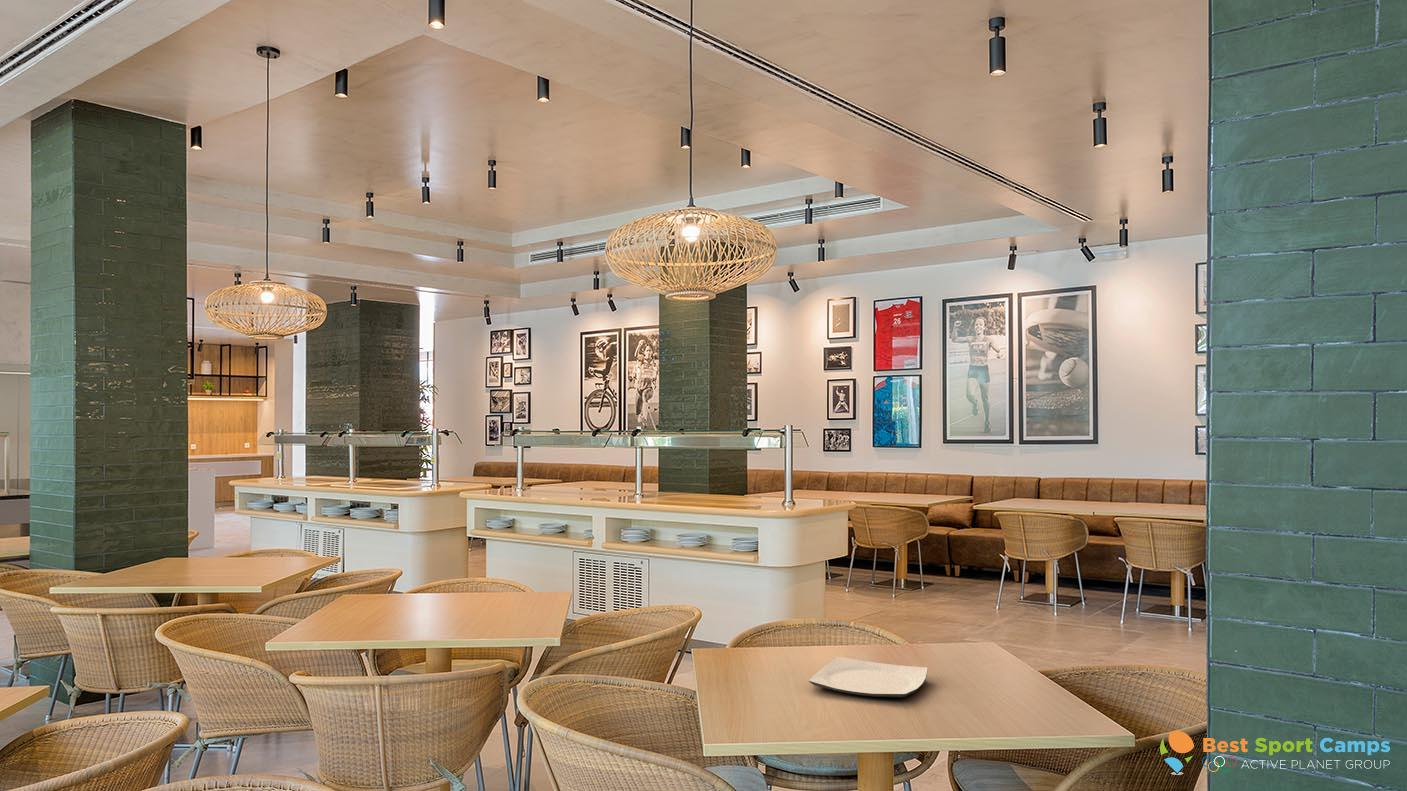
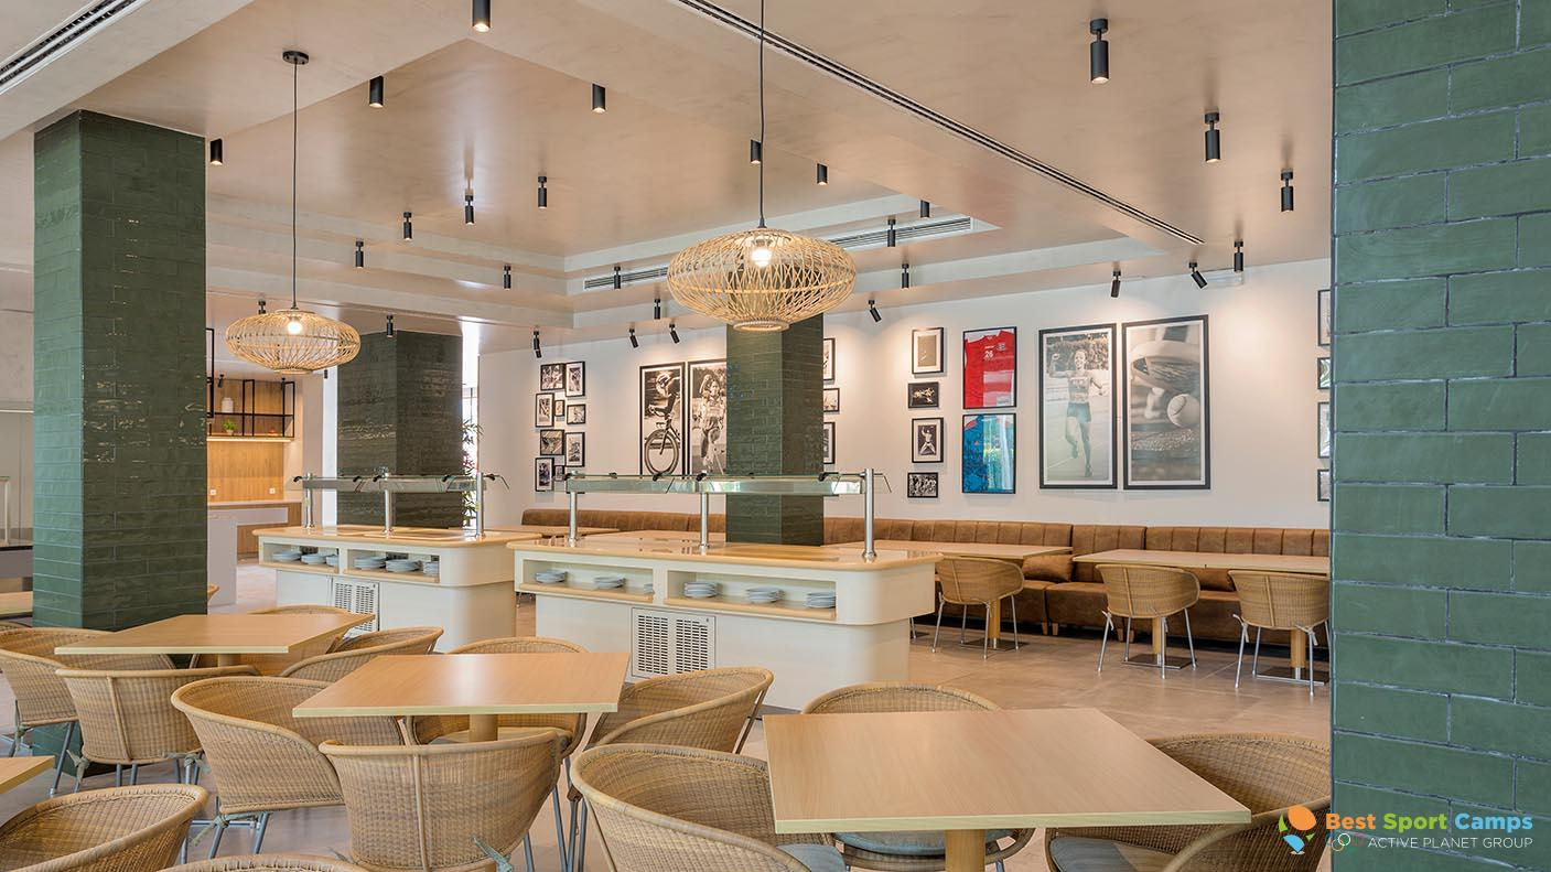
- plate [808,656,929,698]
